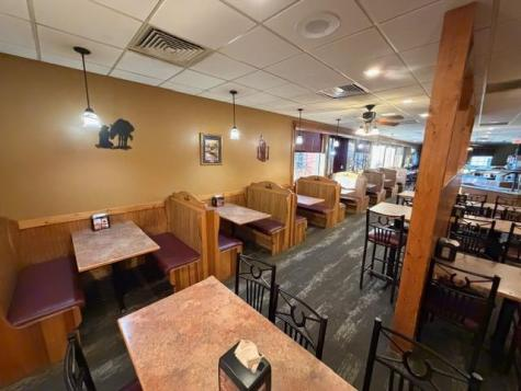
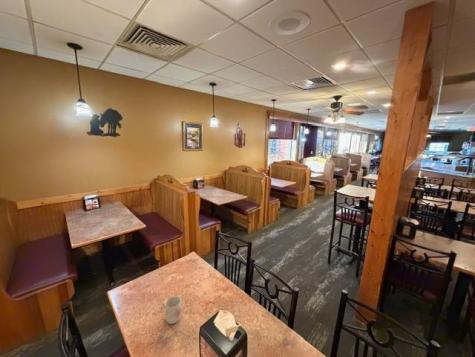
+ mug [164,294,184,325]
